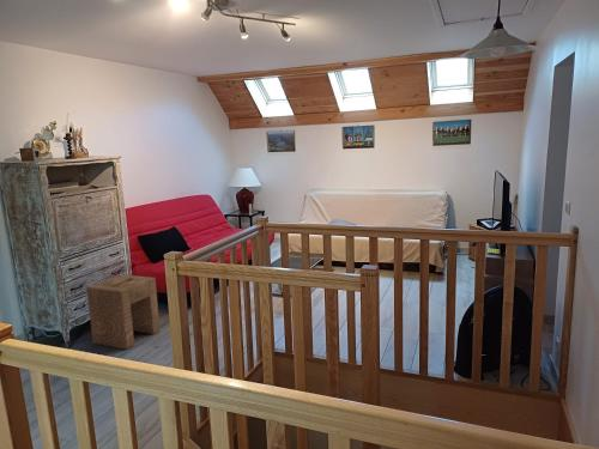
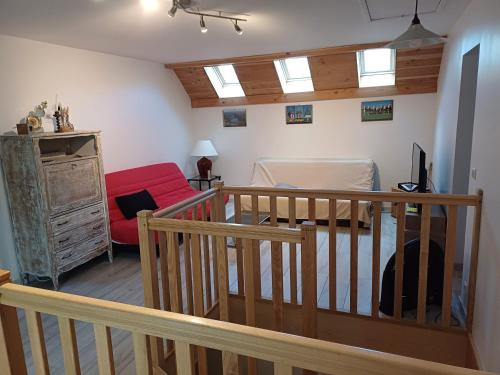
- stool [85,273,162,351]
